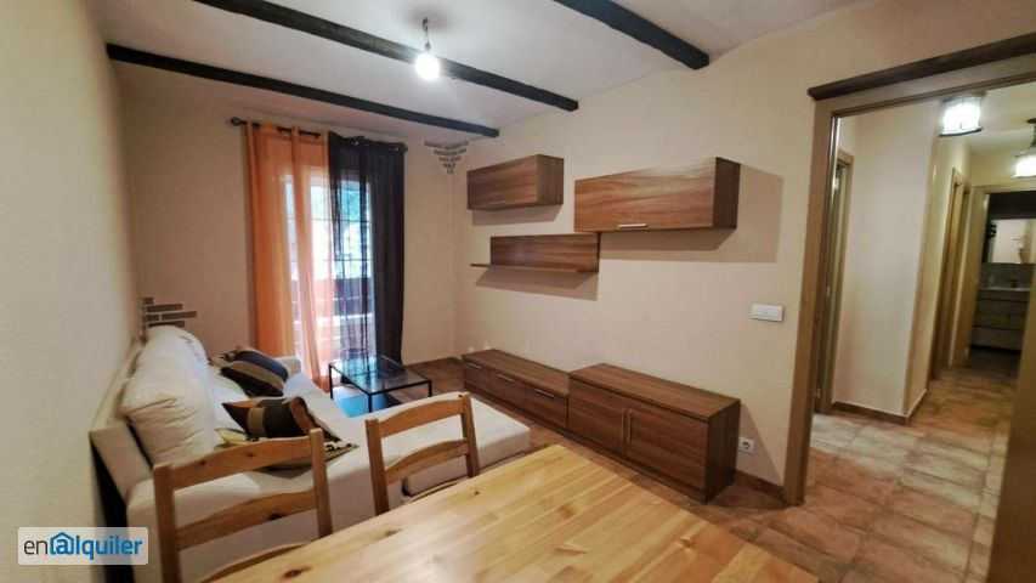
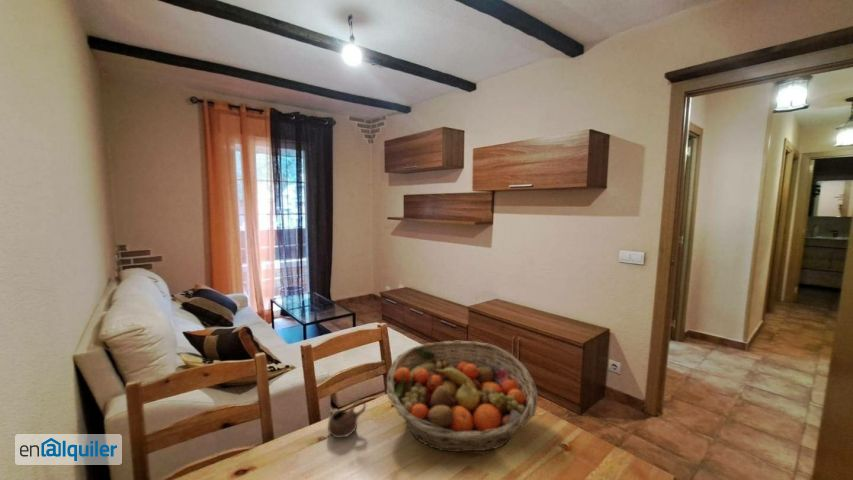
+ cup [327,399,367,439]
+ fruit basket [385,340,539,453]
